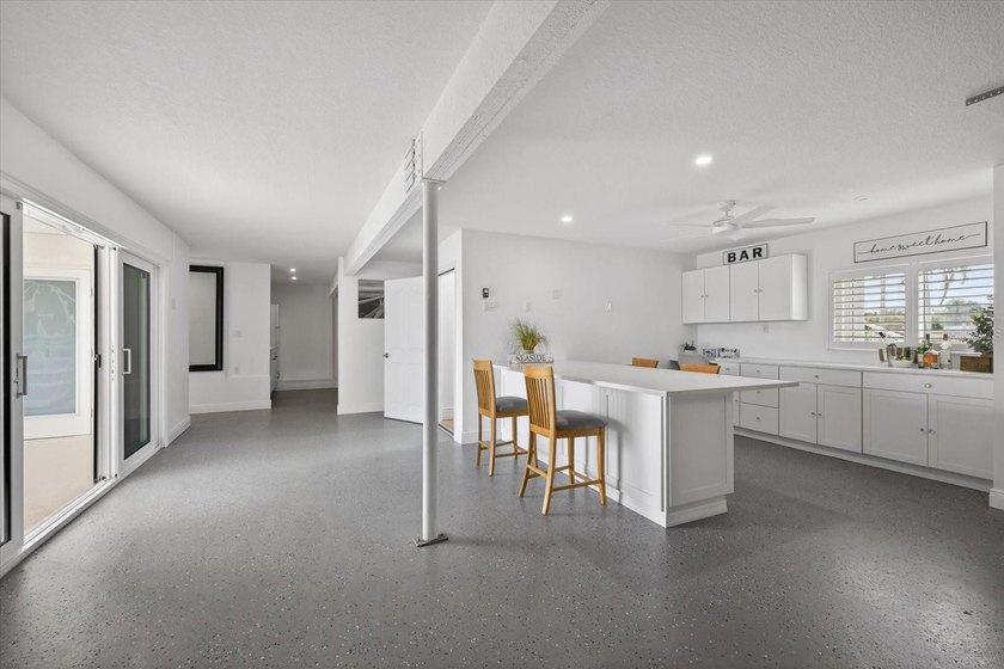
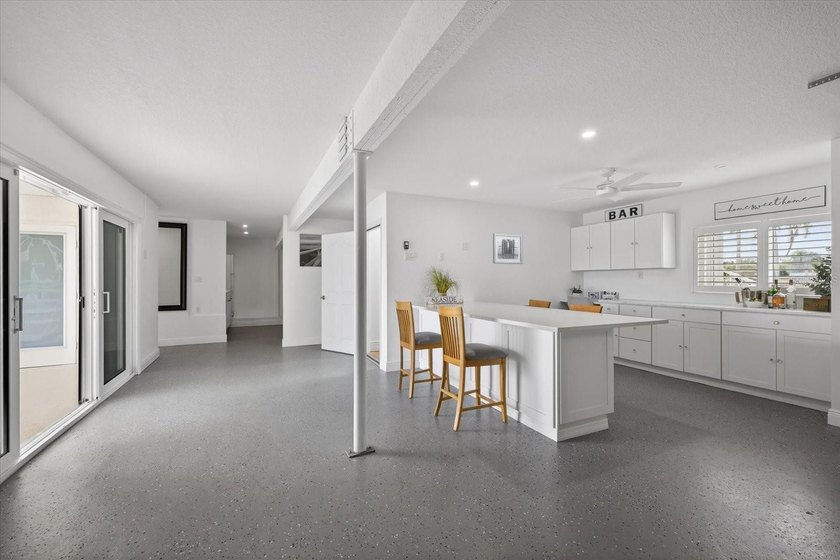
+ wall art [492,233,523,265]
